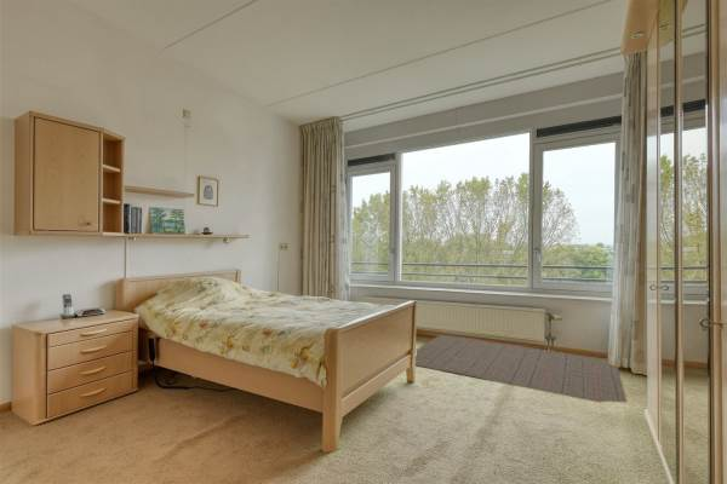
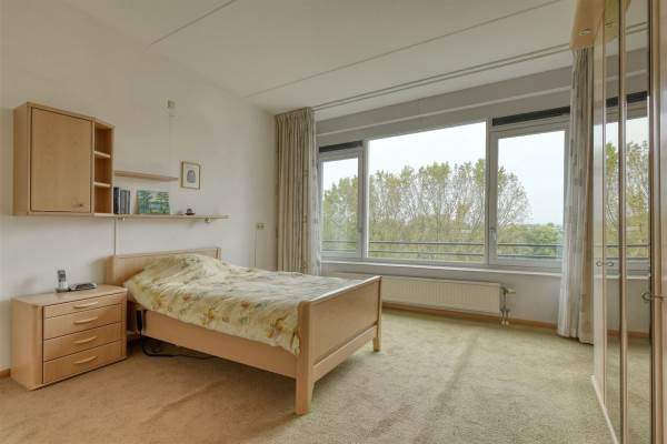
- rug [414,334,628,404]
